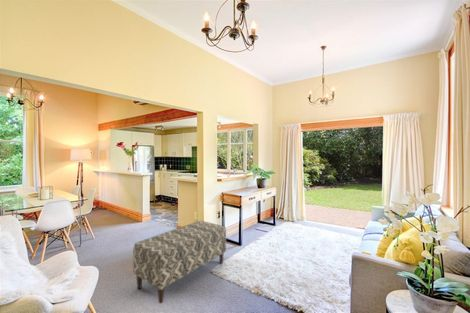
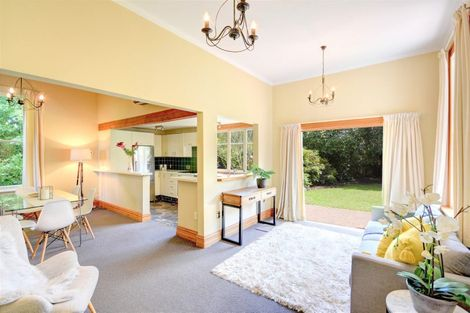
- bench [132,220,227,304]
